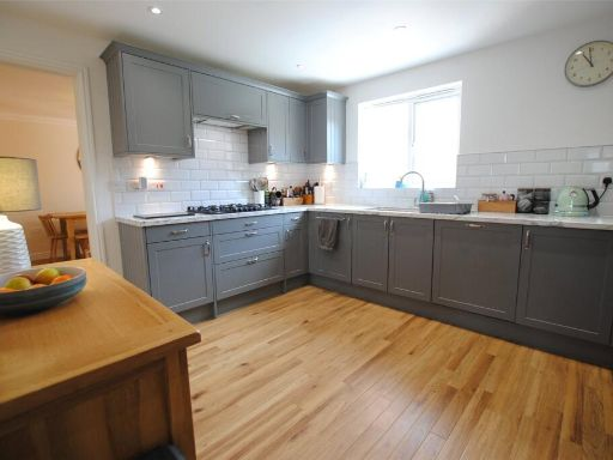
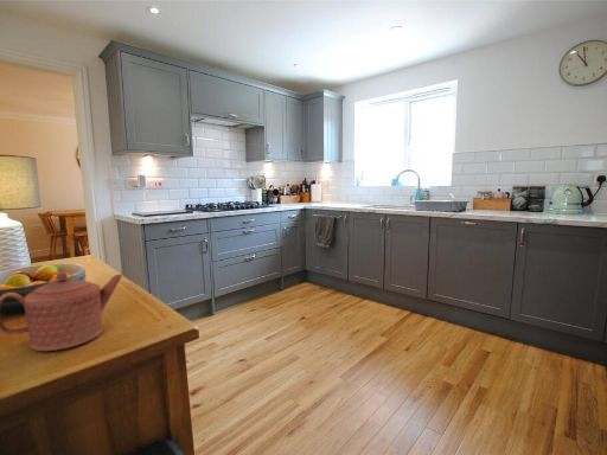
+ teapot [0,270,123,352]
